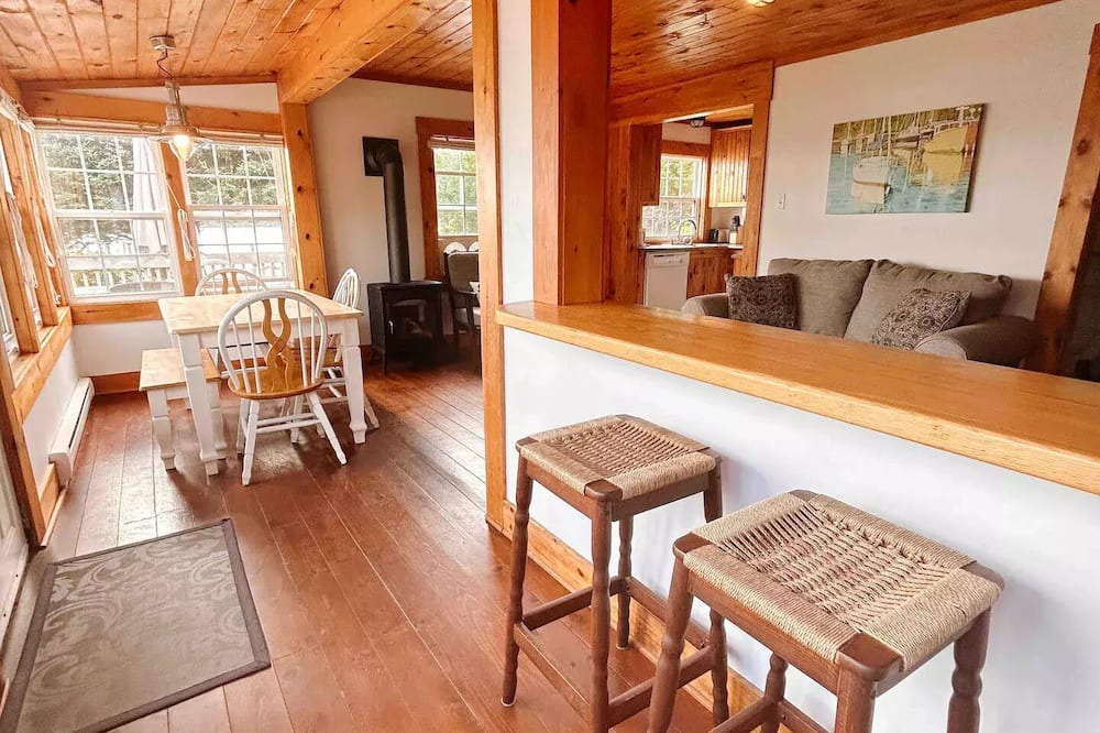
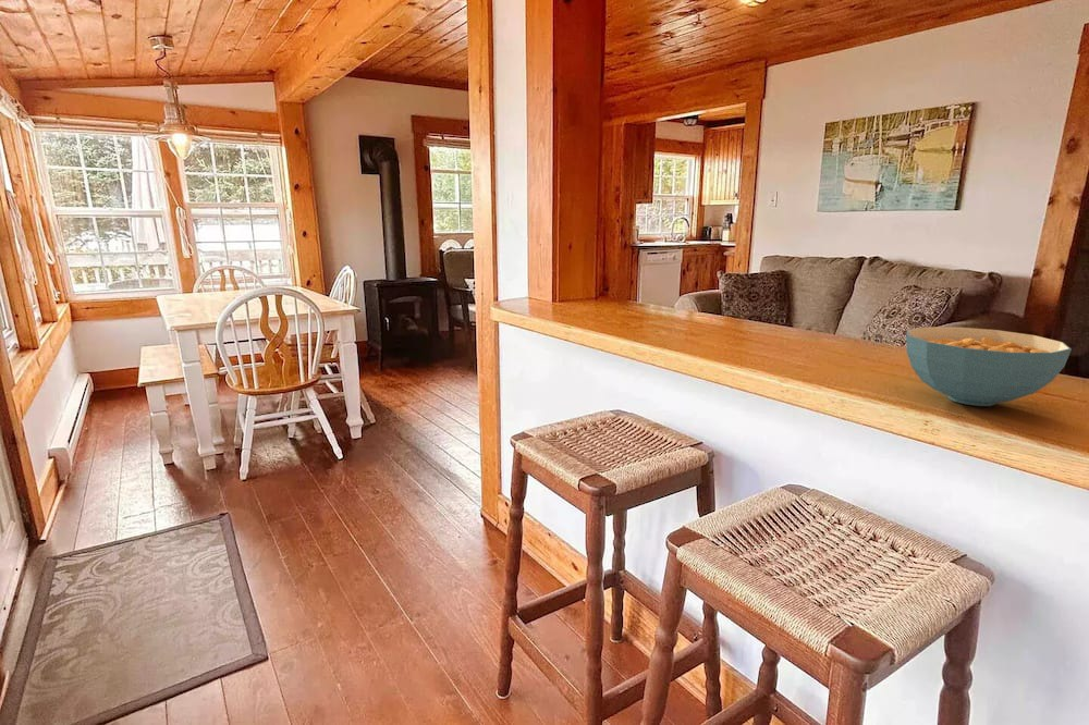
+ cereal bowl [906,325,1073,407]
